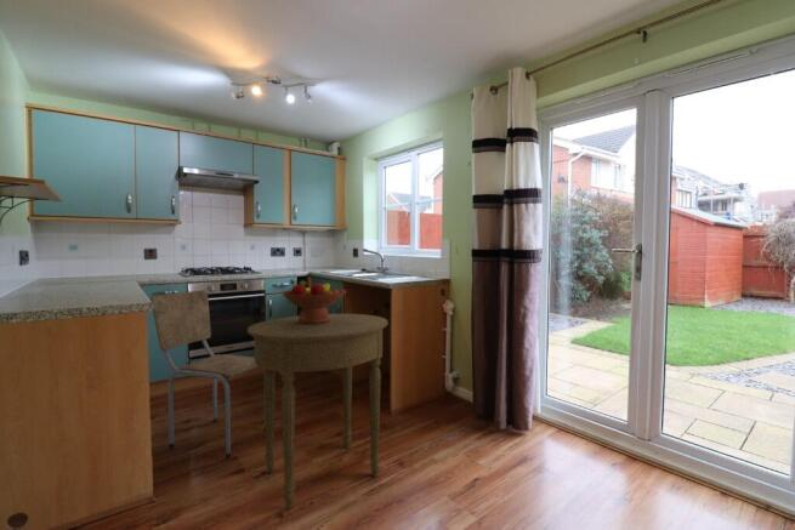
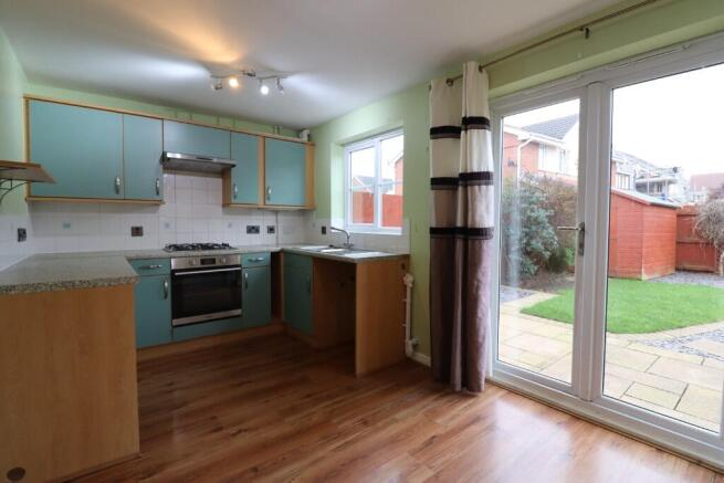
- dining chair [149,289,266,460]
- fruit bowl [280,278,347,324]
- side table [246,313,390,509]
